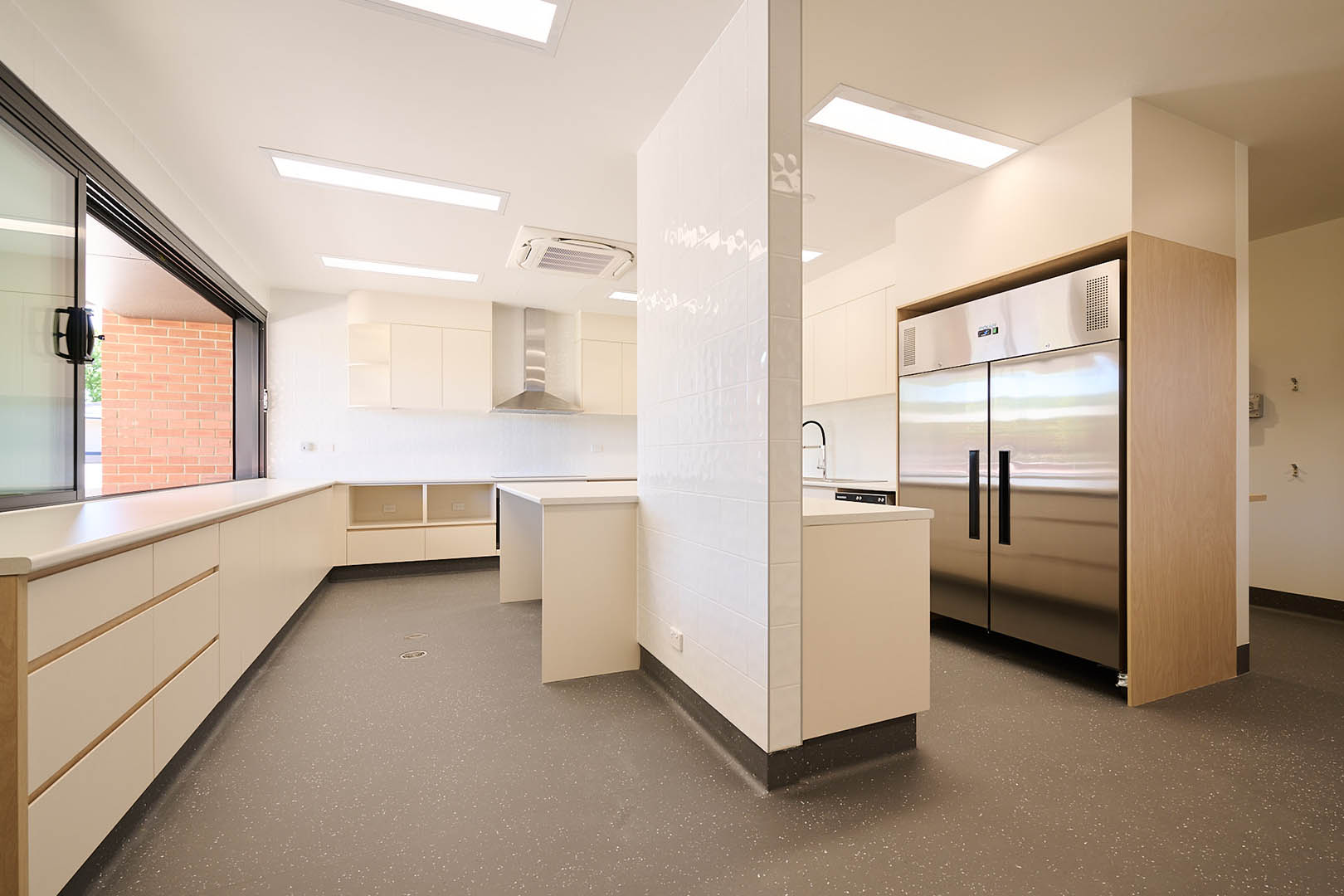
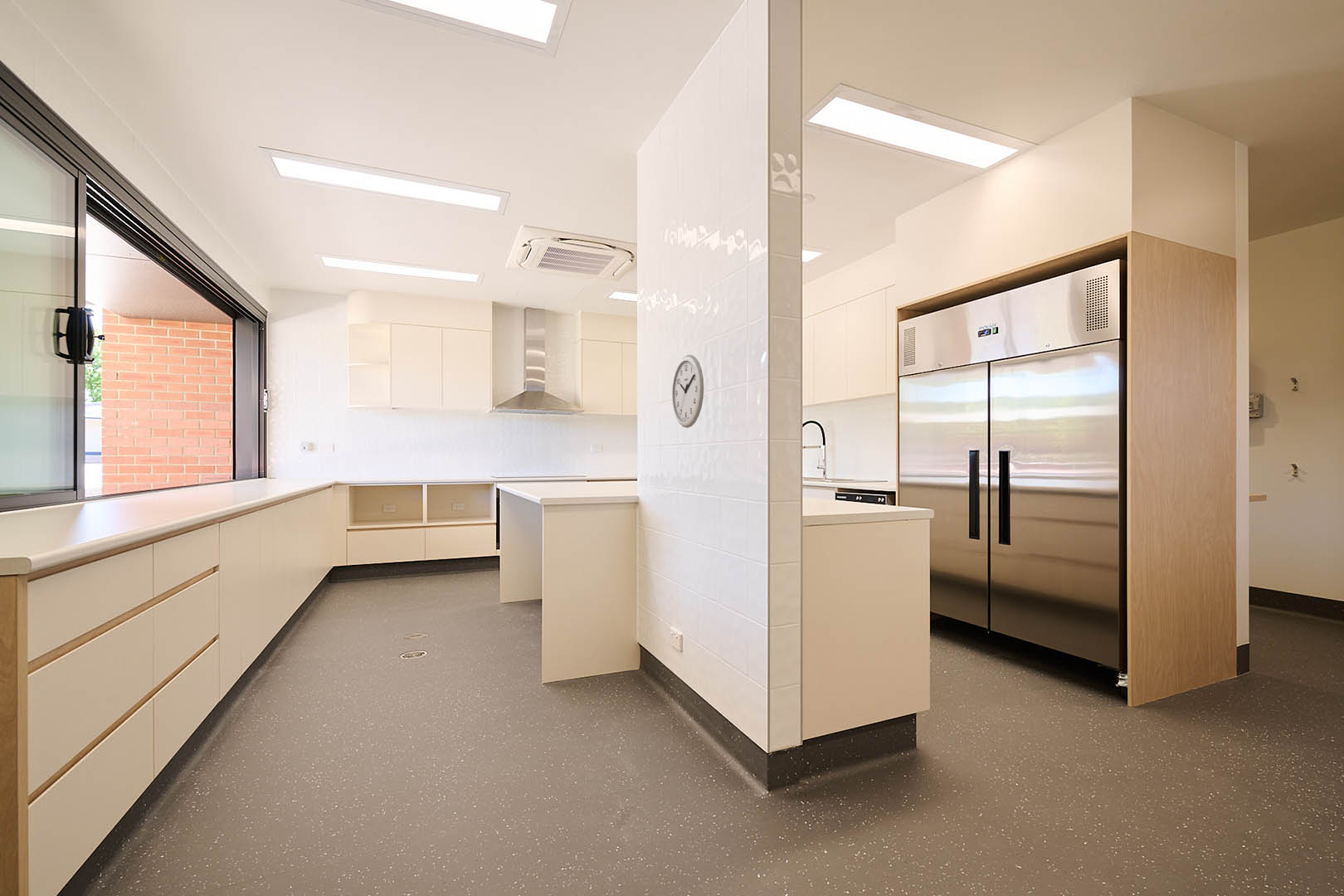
+ wall clock [671,354,704,429]
